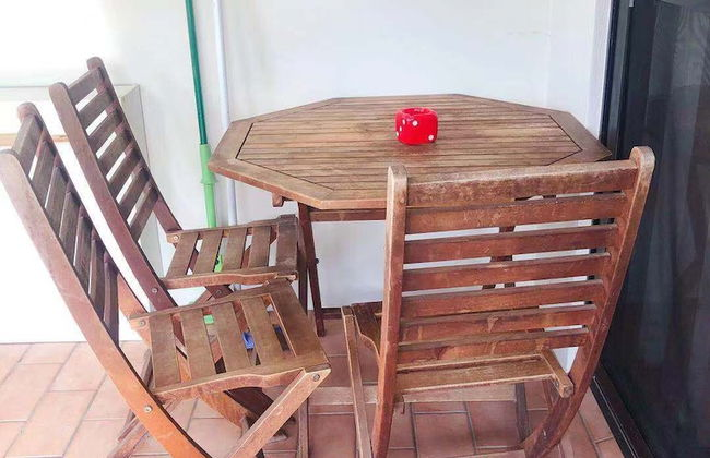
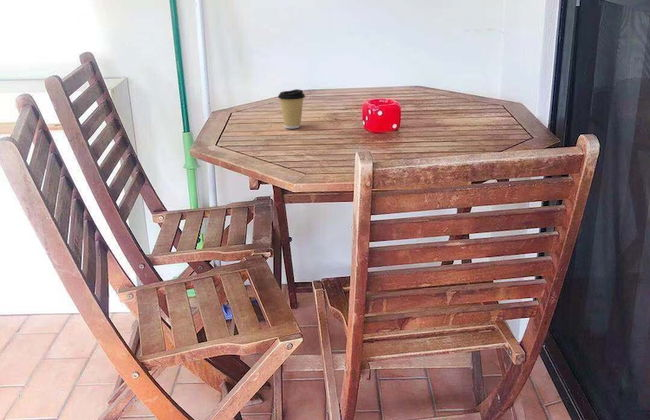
+ coffee cup [277,88,306,129]
